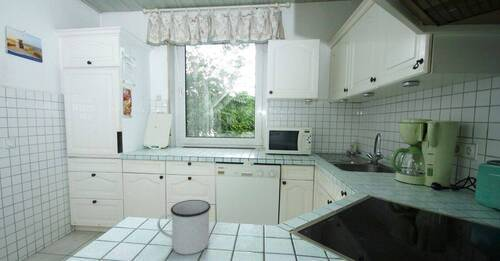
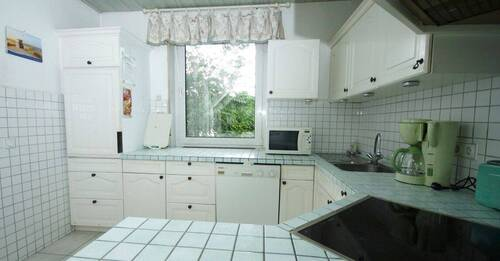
- mug [156,199,212,256]
